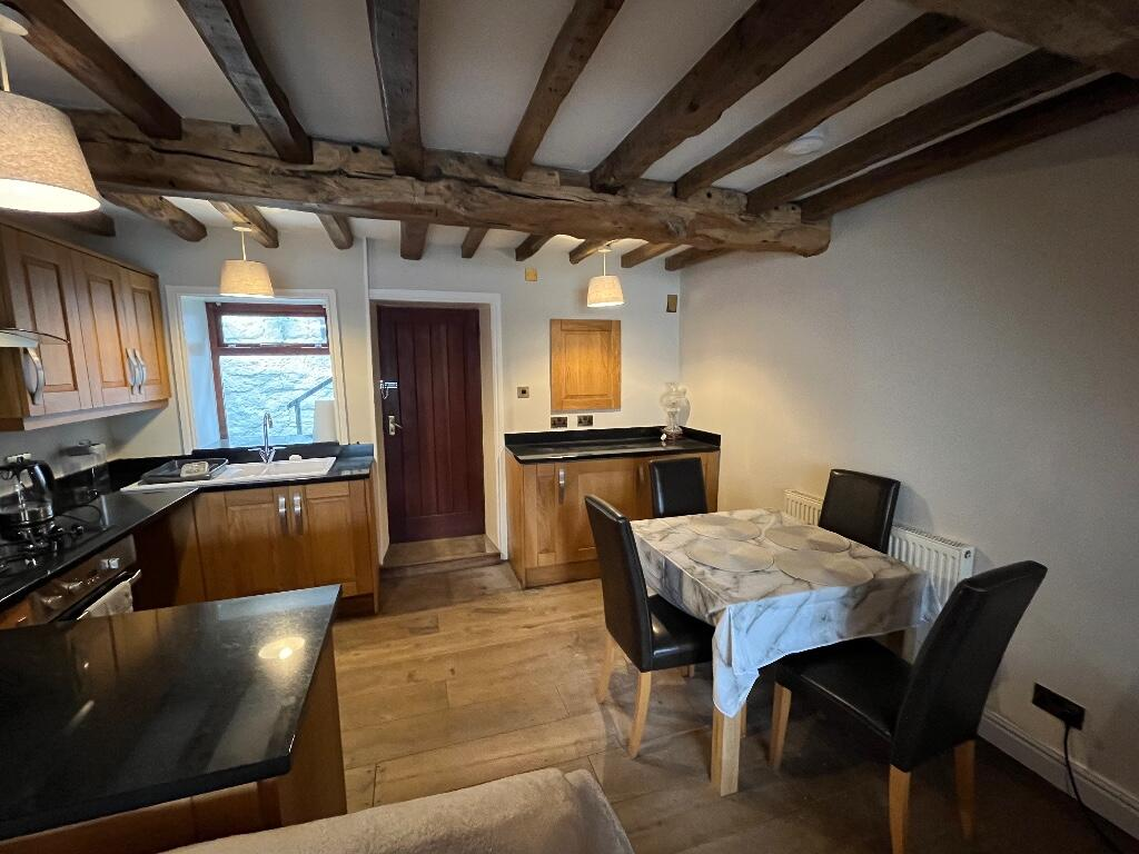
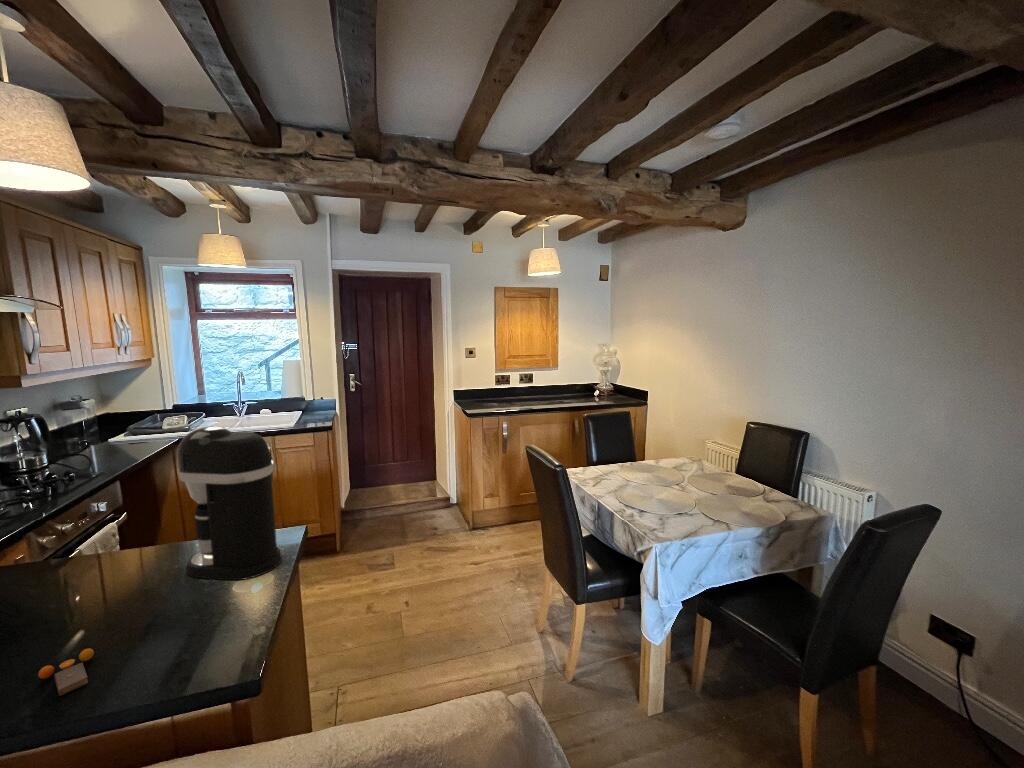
+ fruit [37,648,95,697]
+ coffee maker [176,426,283,581]
